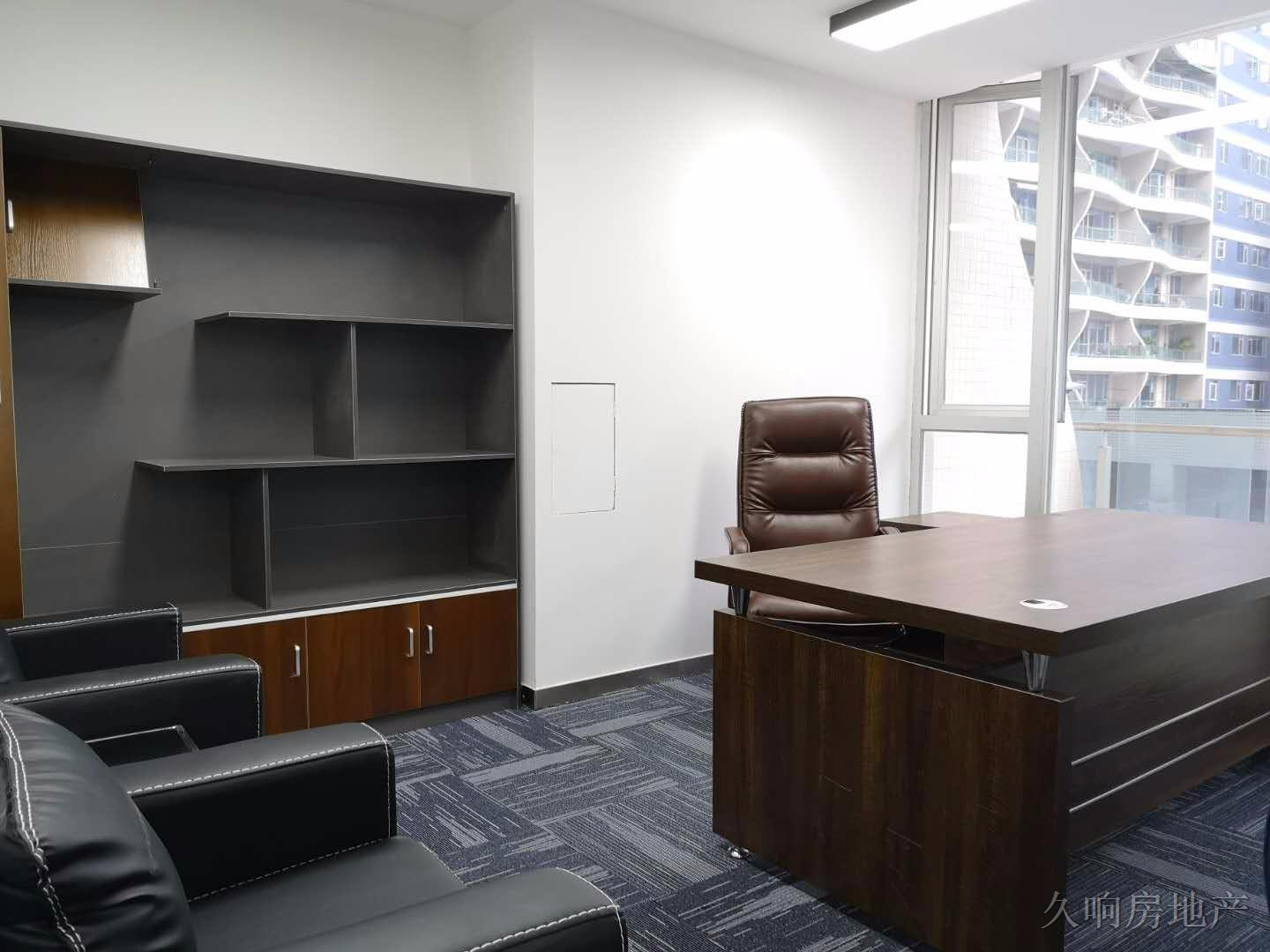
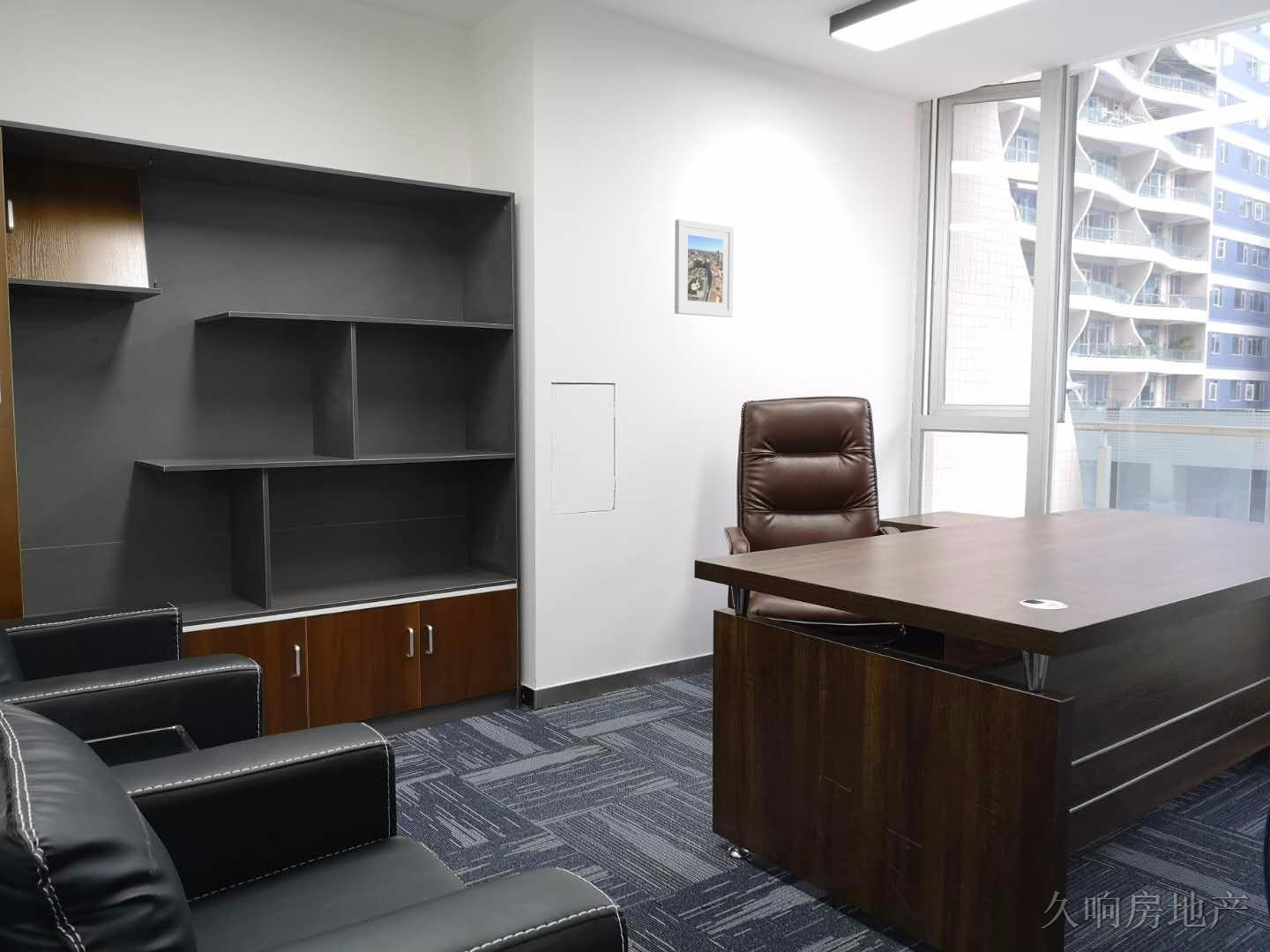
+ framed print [674,219,735,318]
